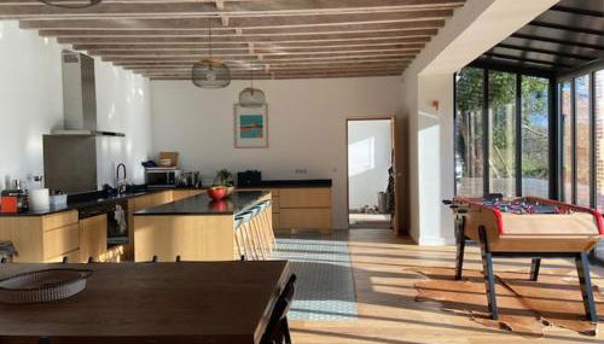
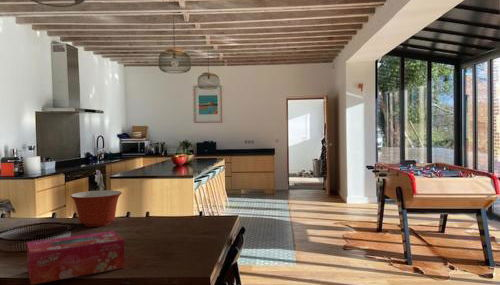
+ mixing bowl [70,189,123,228]
+ tissue box [26,230,126,285]
